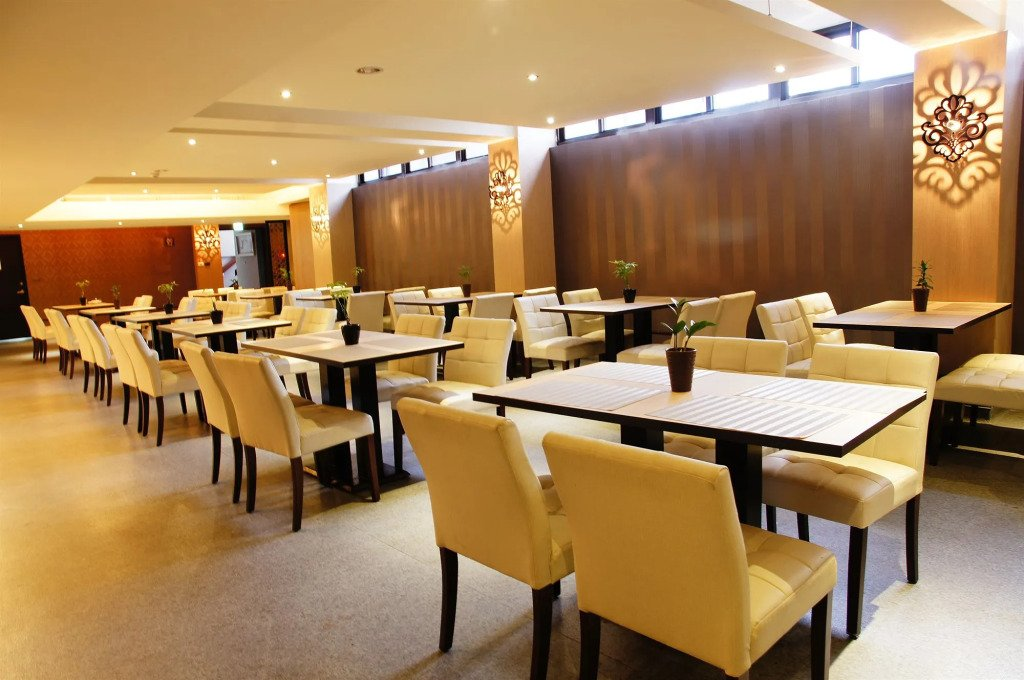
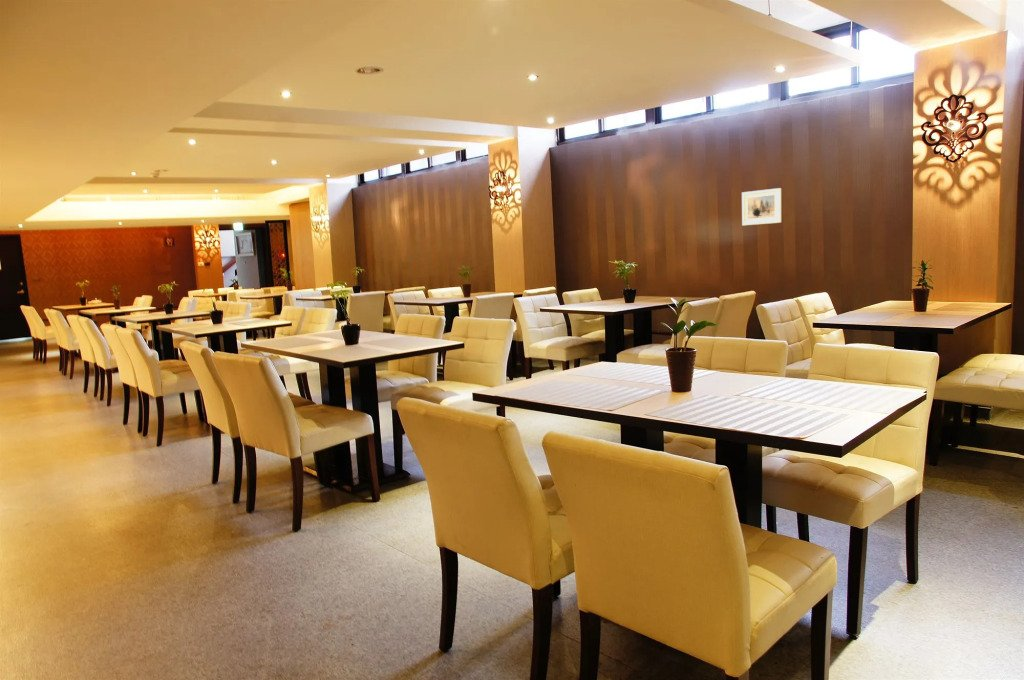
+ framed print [741,187,782,226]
